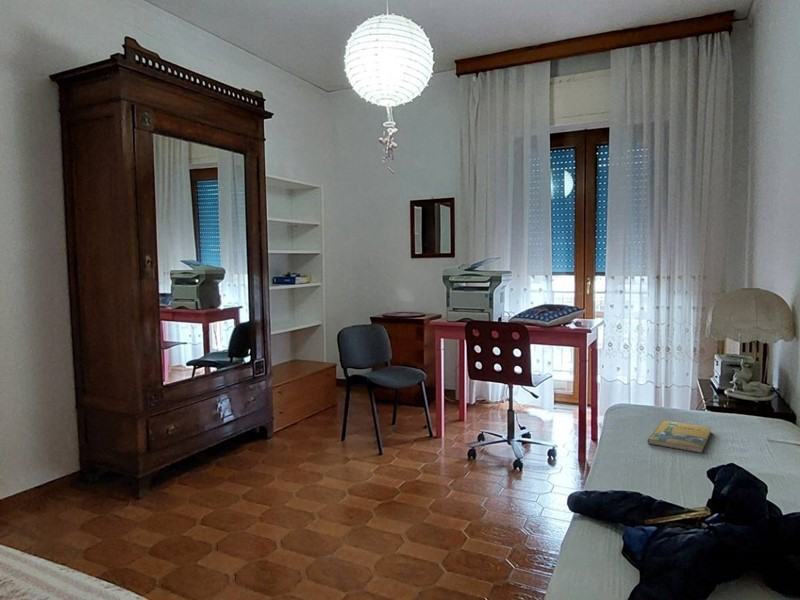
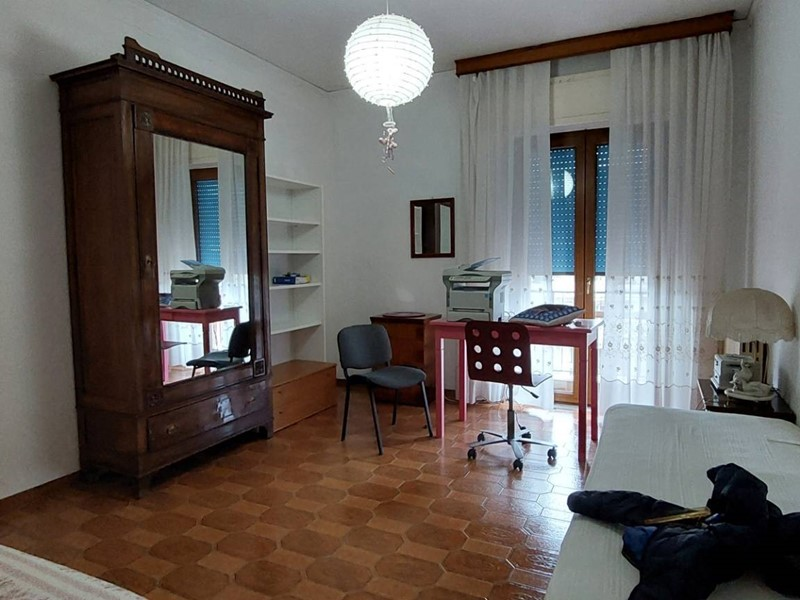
- booklet [647,419,712,454]
